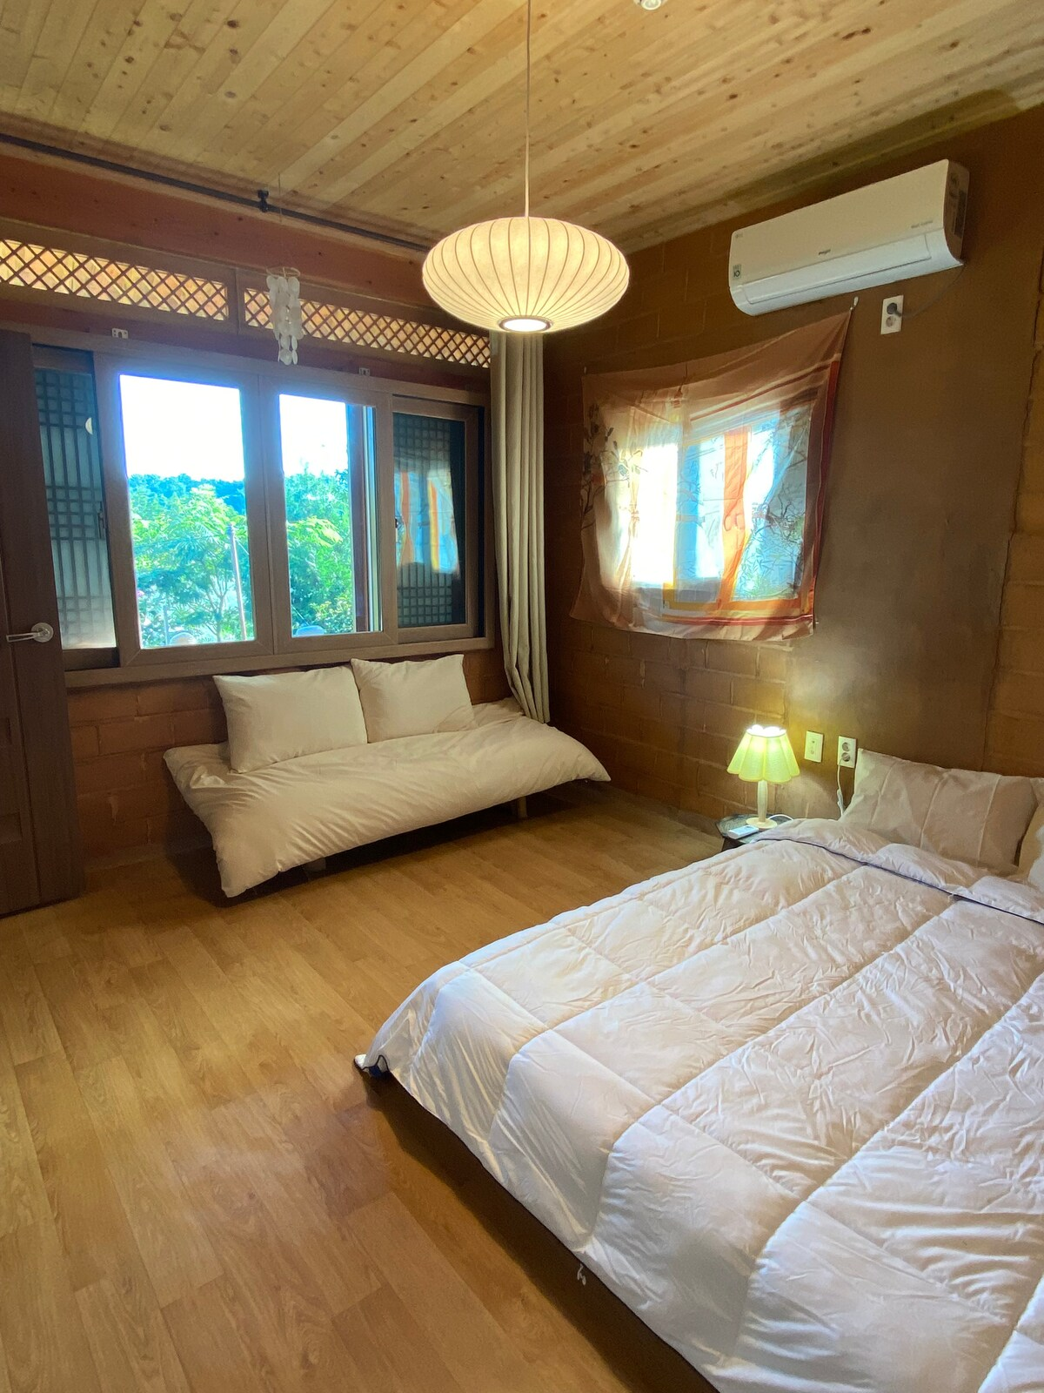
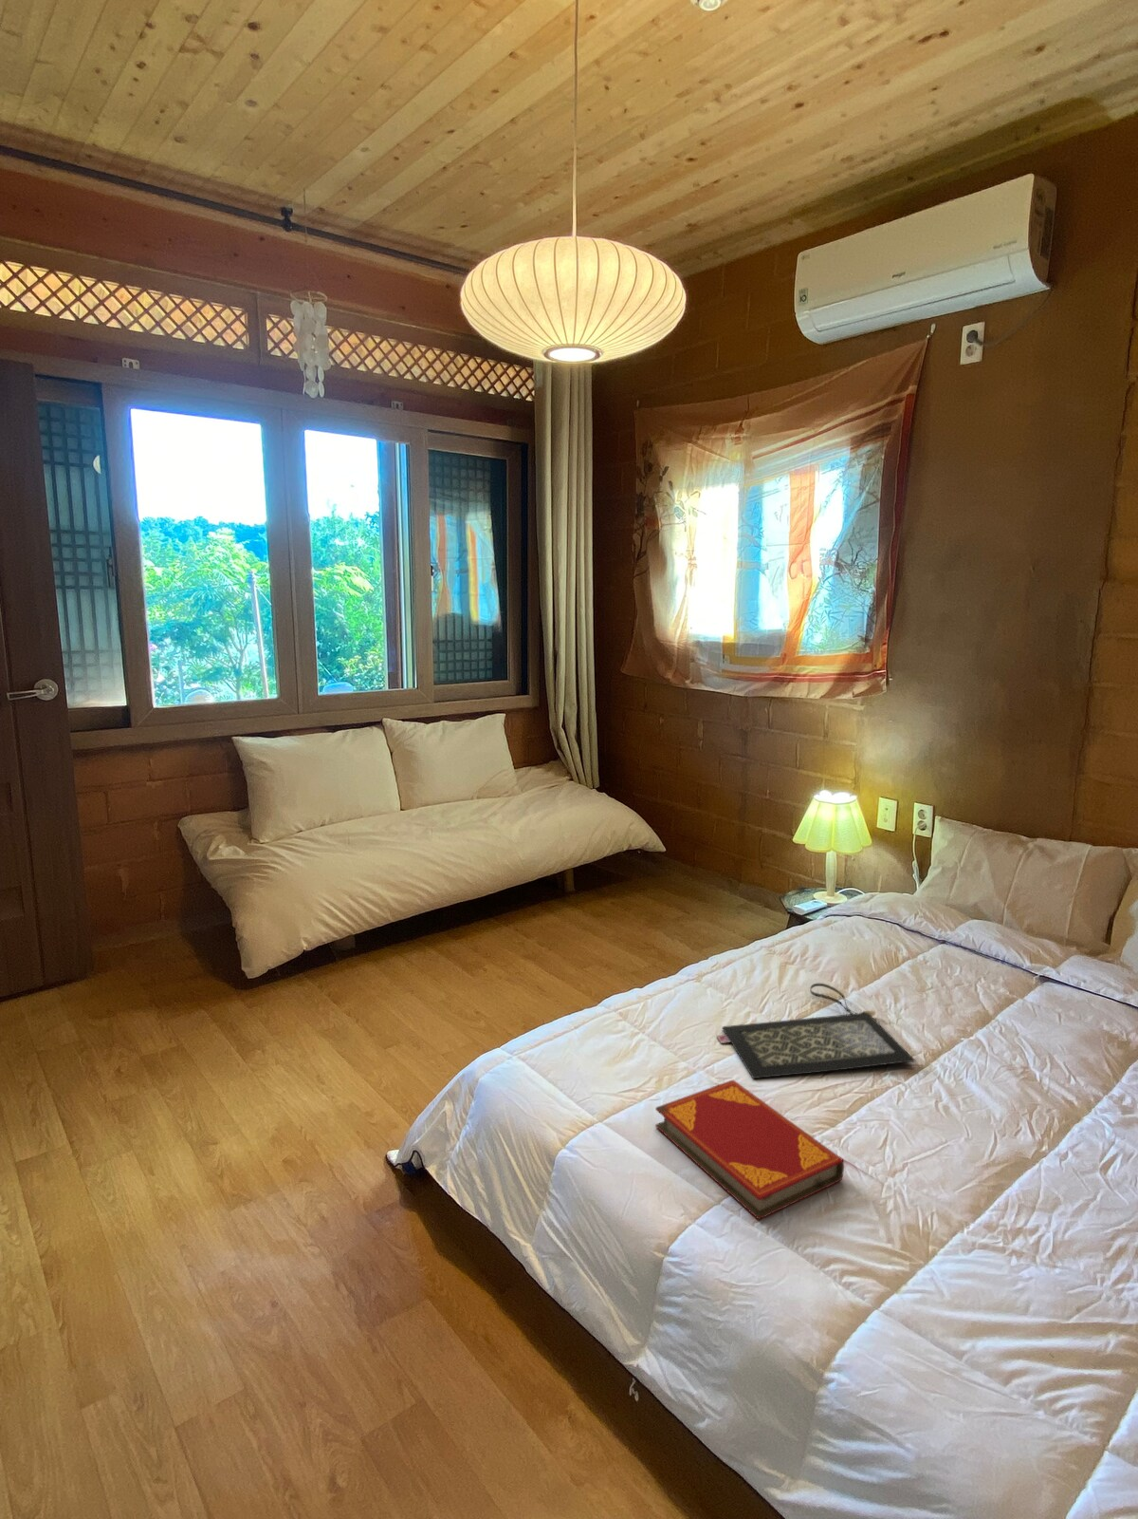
+ hardback book [654,1079,845,1221]
+ clutch bag [715,983,917,1079]
